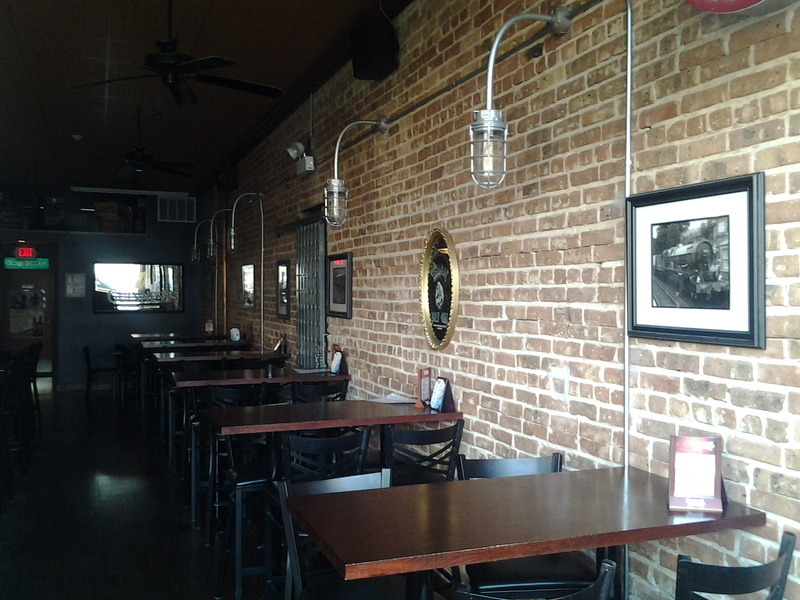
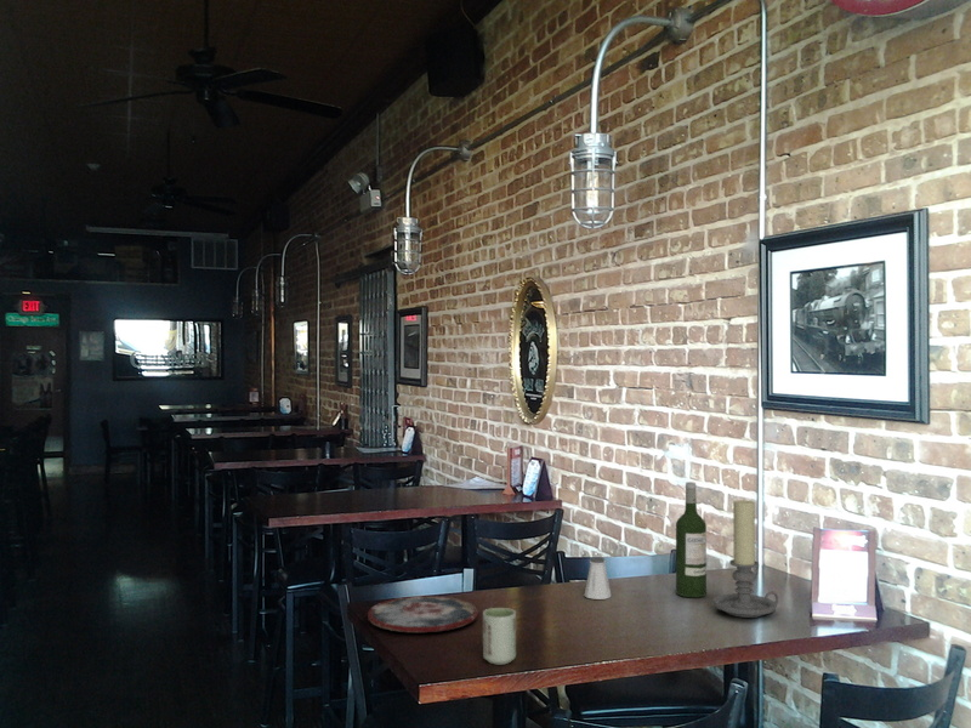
+ saltshaker [584,556,612,601]
+ wine bottle [675,480,708,599]
+ candle holder [711,499,779,619]
+ cup [482,607,517,665]
+ plate [367,595,479,633]
